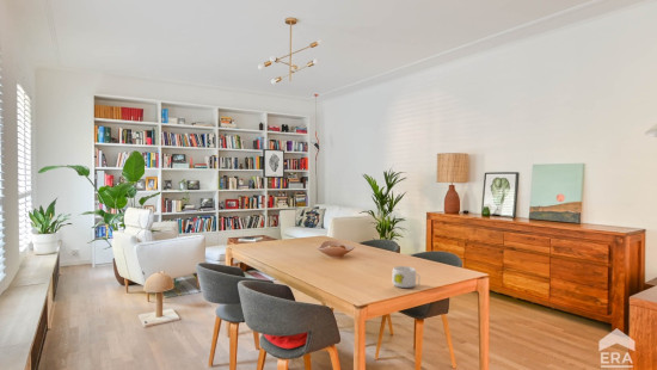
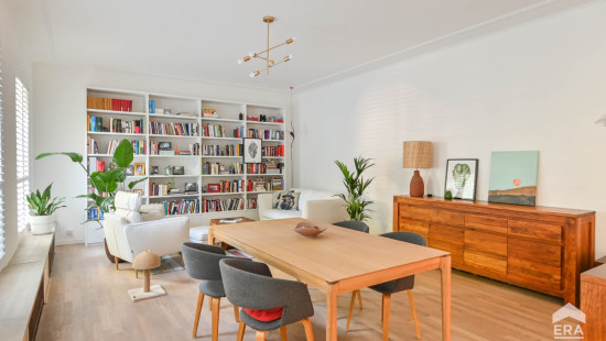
- mug [392,265,420,289]
